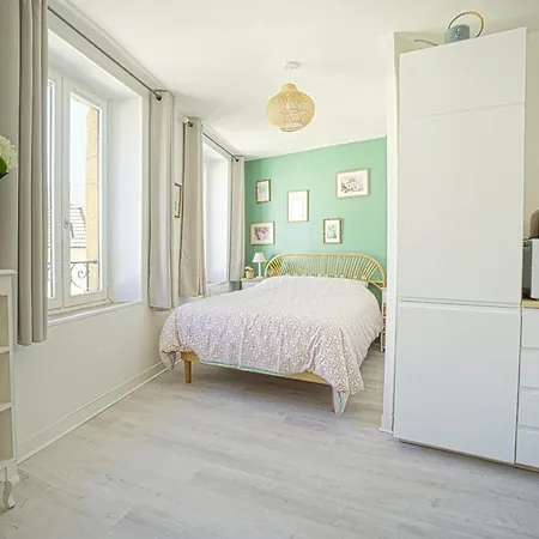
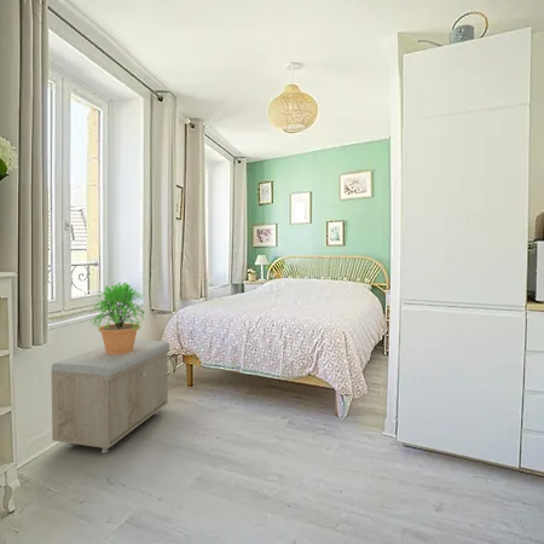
+ storage bench [51,338,170,455]
+ potted plant [89,282,147,354]
